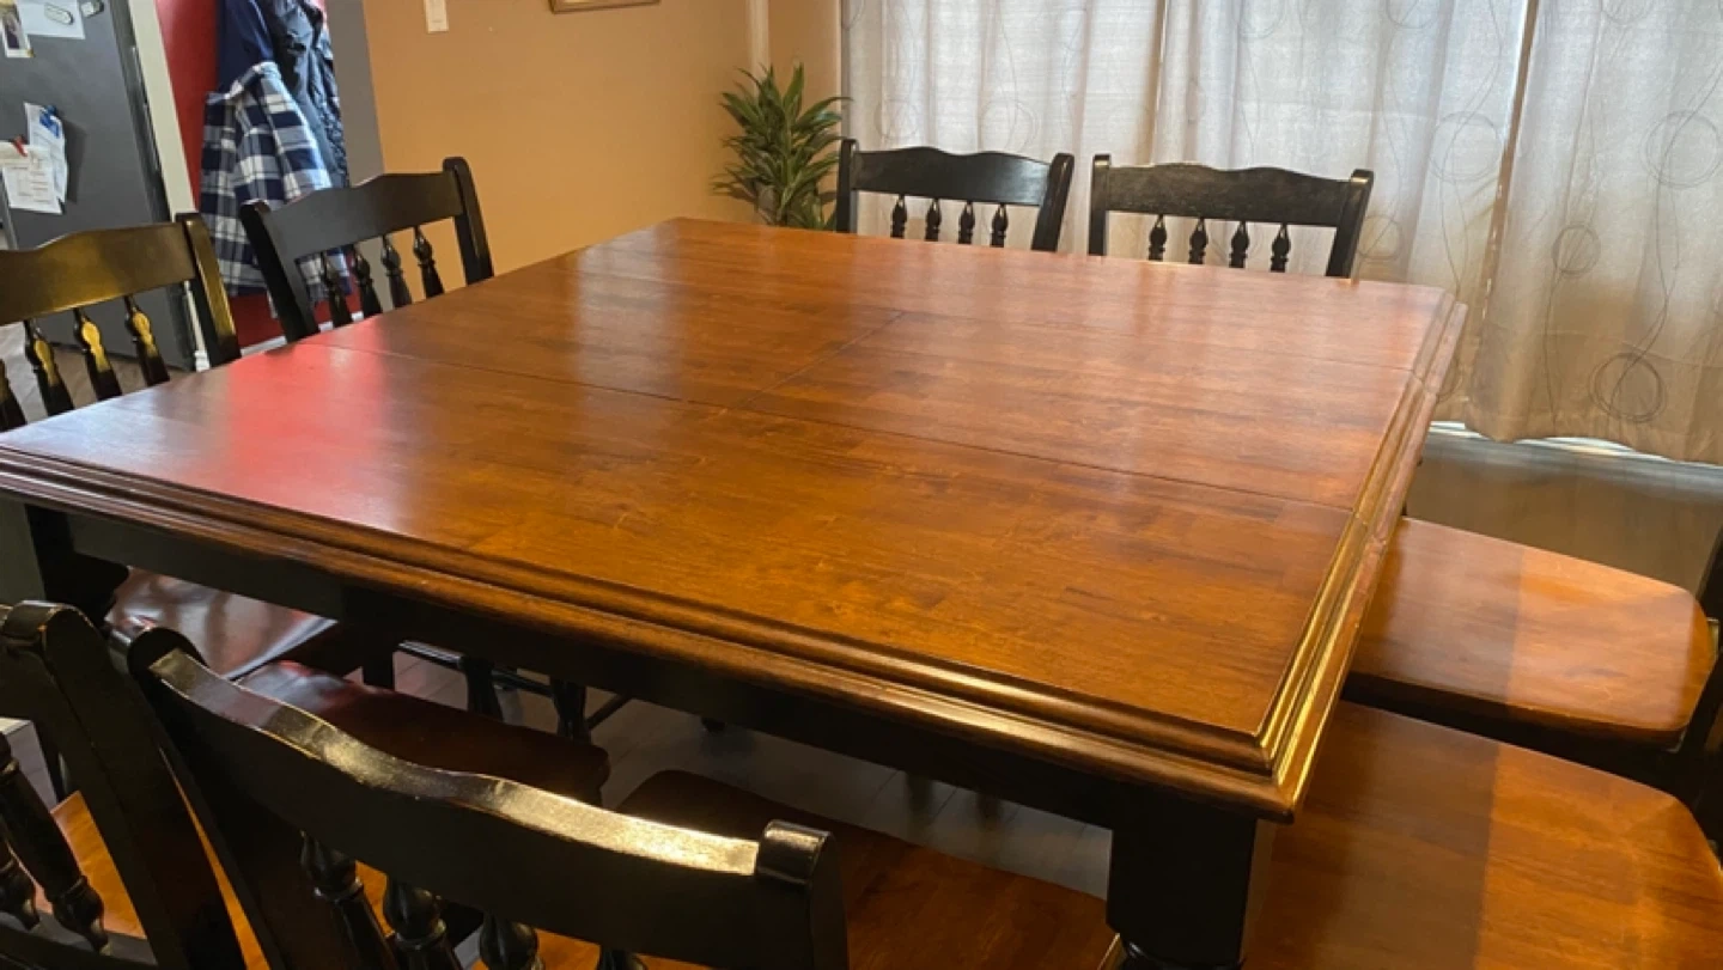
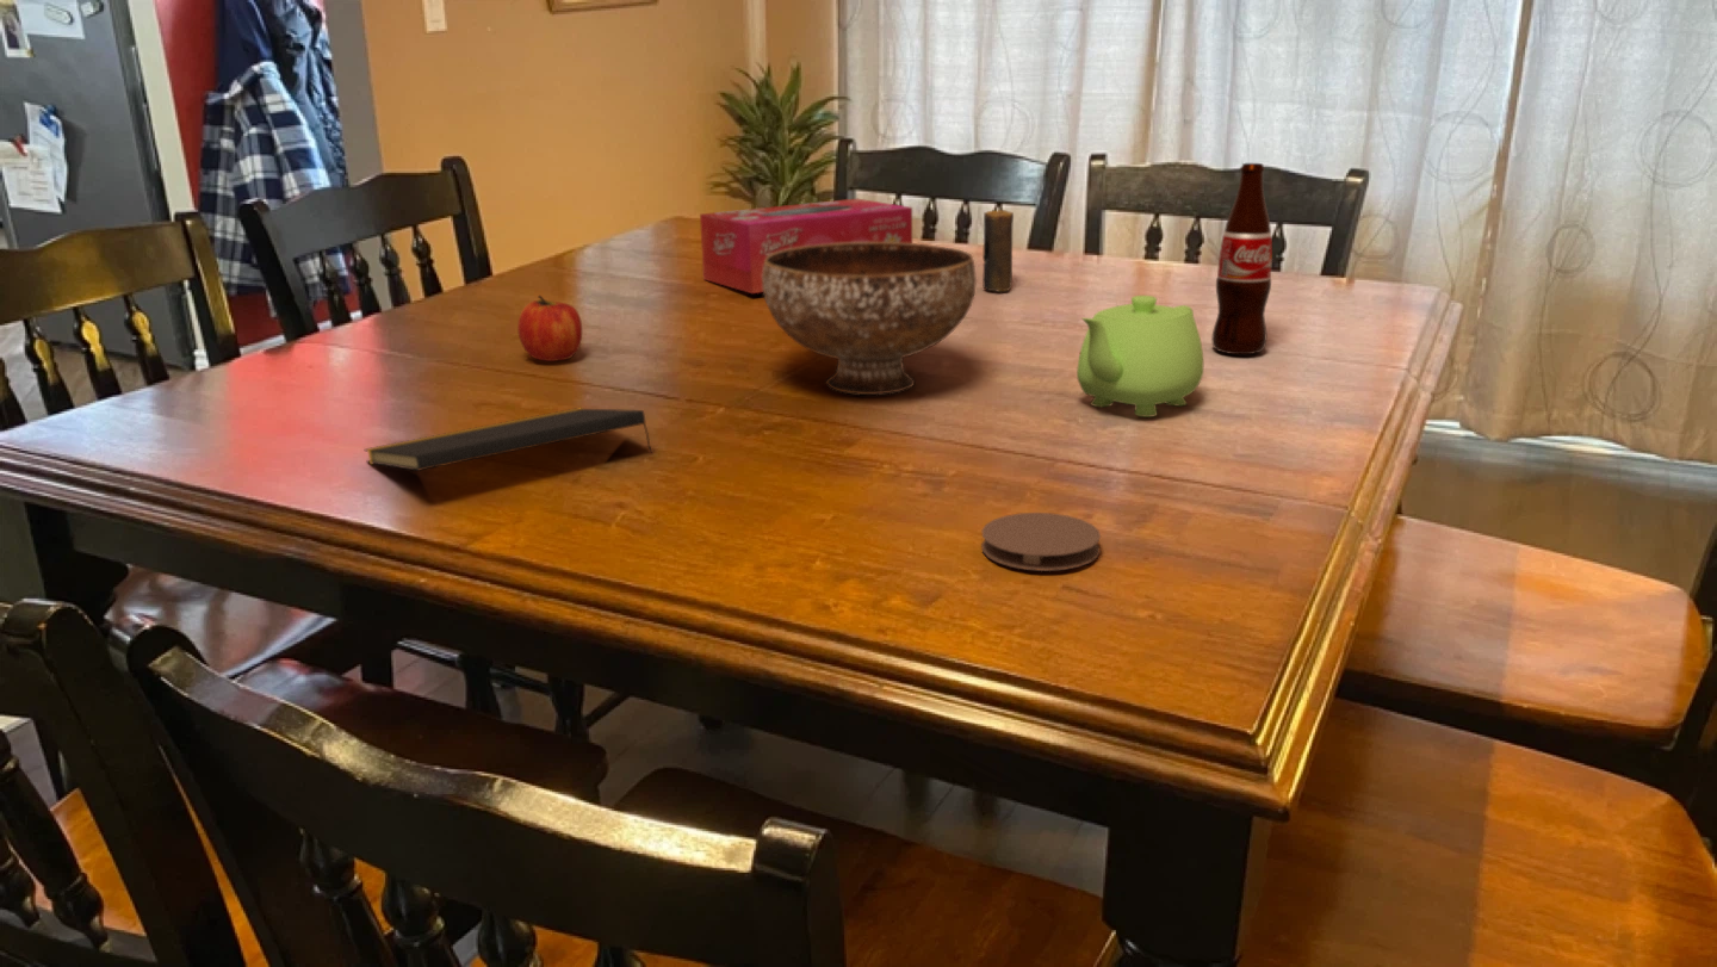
+ teapot [1076,295,1204,419]
+ notepad [364,407,655,472]
+ coaster [980,512,1102,572]
+ bowl [762,242,978,396]
+ tissue box [699,198,913,295]
+ fruit [516,295,583,362]
+ candle [981,209,1015,292]
+ bottle [1210,162,1273,355]
